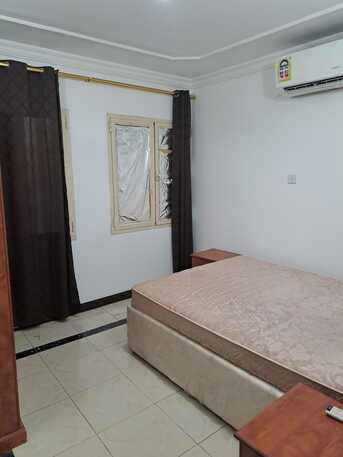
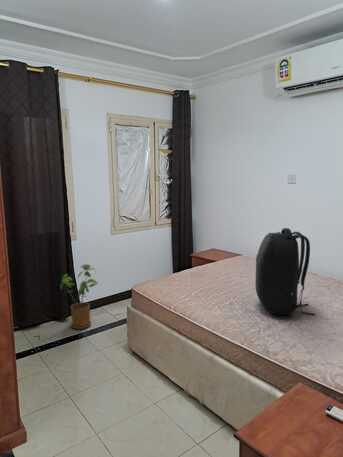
+ backpack [255,227,316,316]
+ house plant [59,263,99,330]
